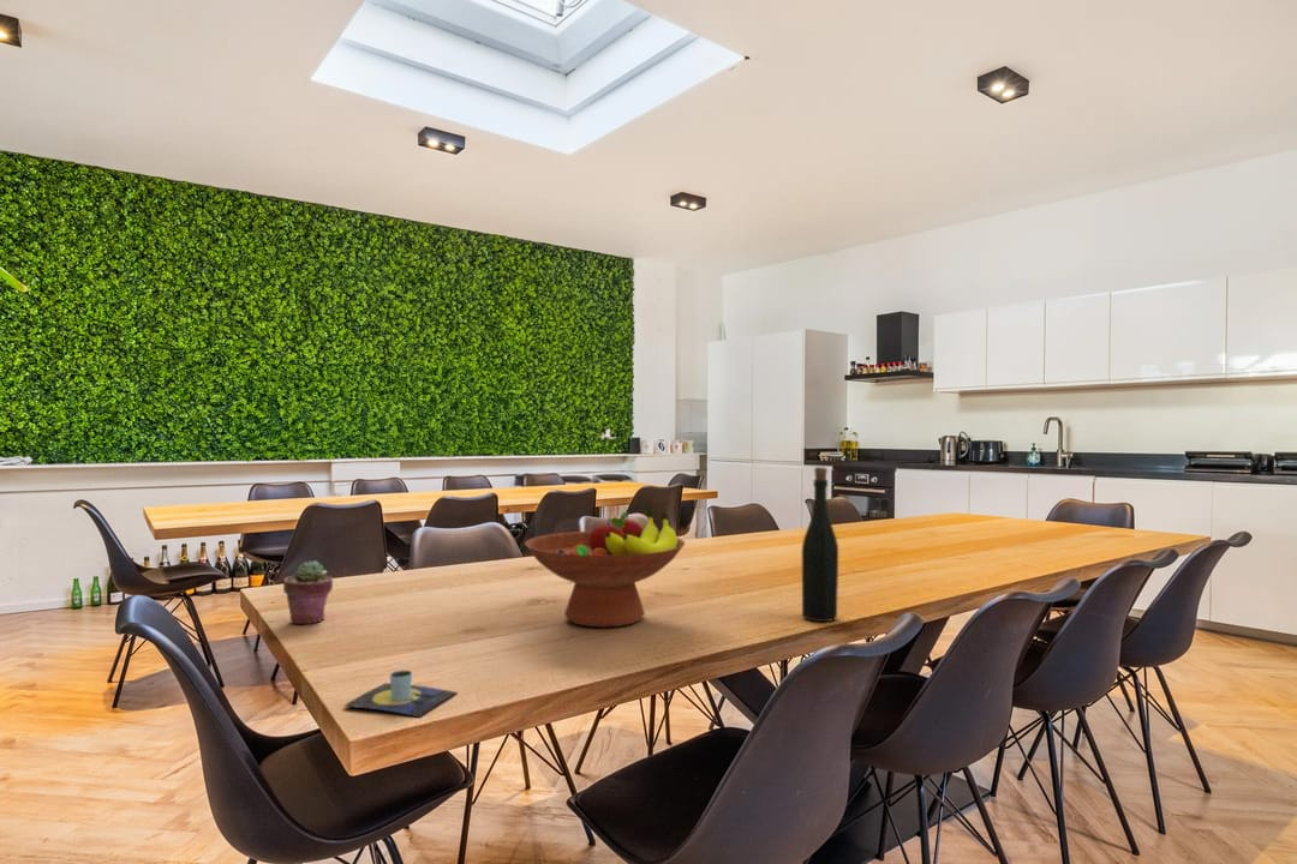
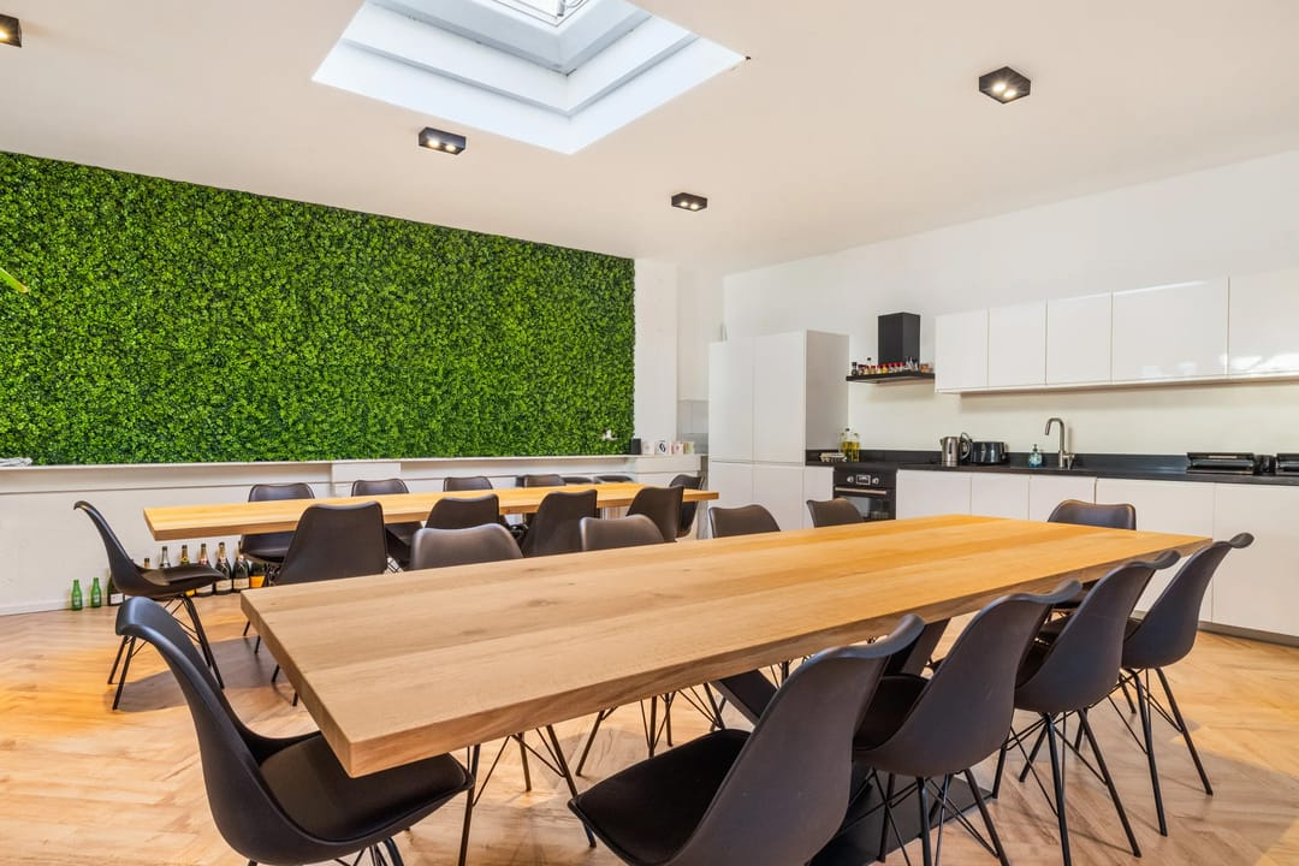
- potted succulent [282,559,334,625]
- mug [342,670,459,719]
- bottle [801,466,839,623]
- fruit bowl [524,508,686,629]
